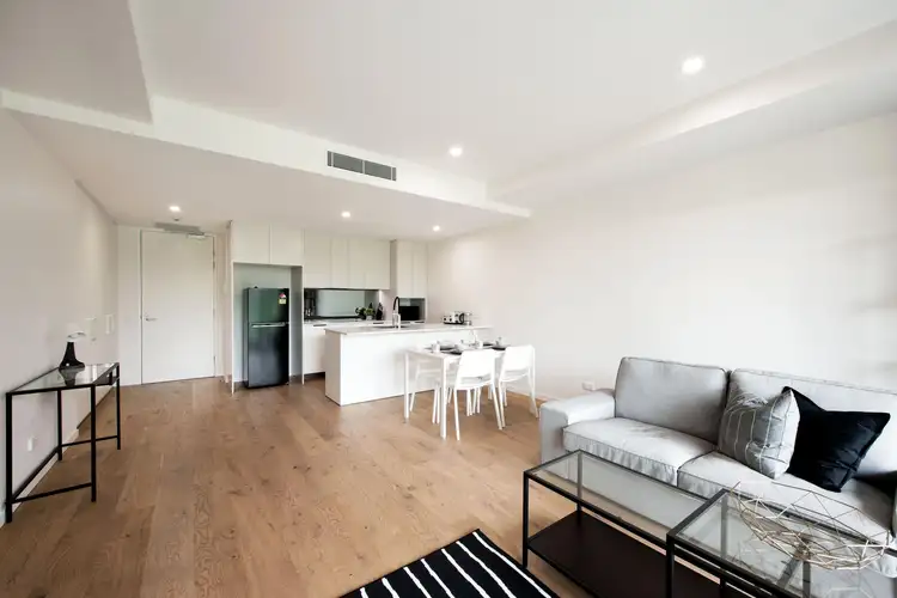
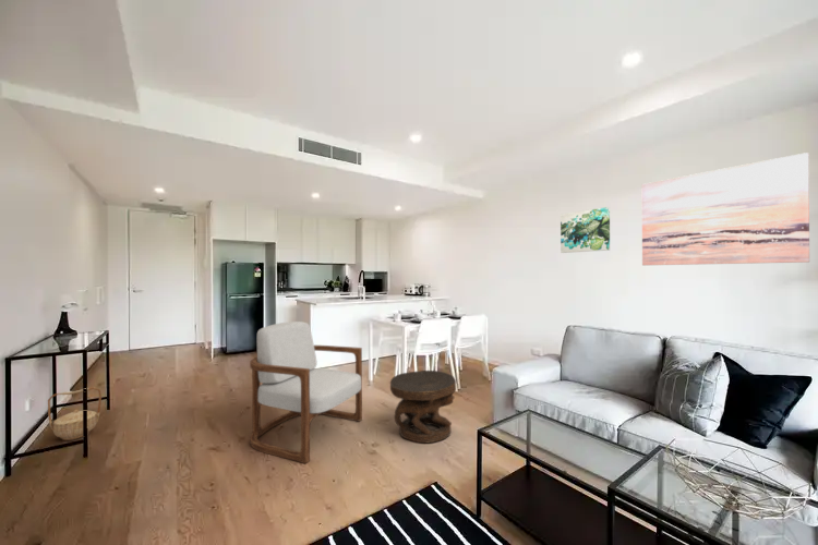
+ basket [47,387,103,441]
+ side table [389,370,457,444]
+ wall art [560,206,611,254]
+ wall art [640,152,810,266]
+ armchair [249,320,363,464]
